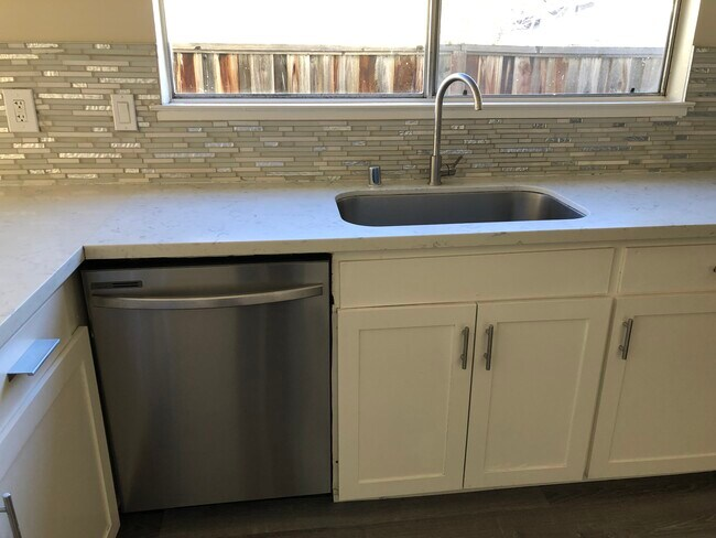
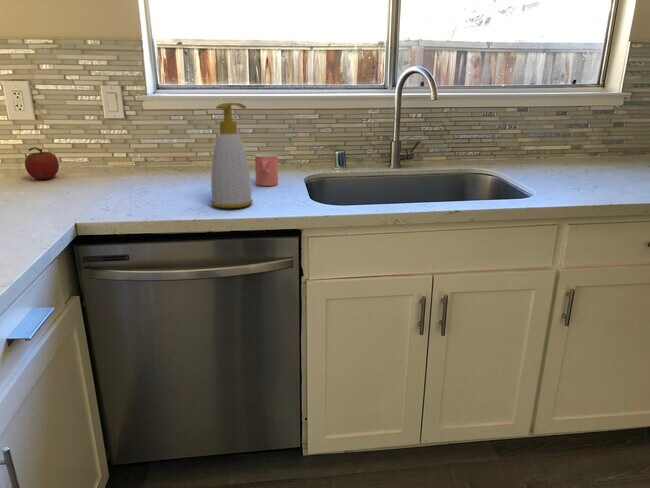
+ fruit [24,146,60,180]
+ soap bottle [210,102,254,209]
+ cup [254,153,279,187]
